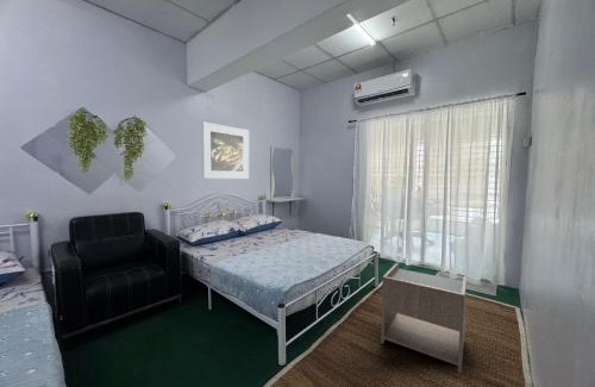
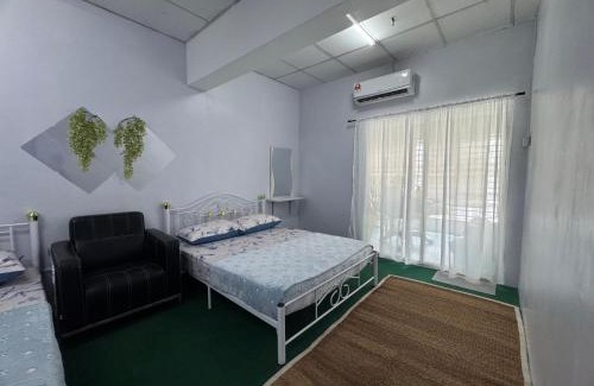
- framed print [201,120,250,180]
- nightstand [380,262,468,374]
